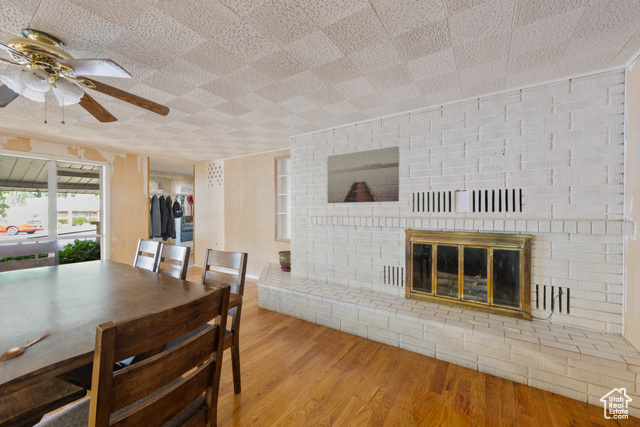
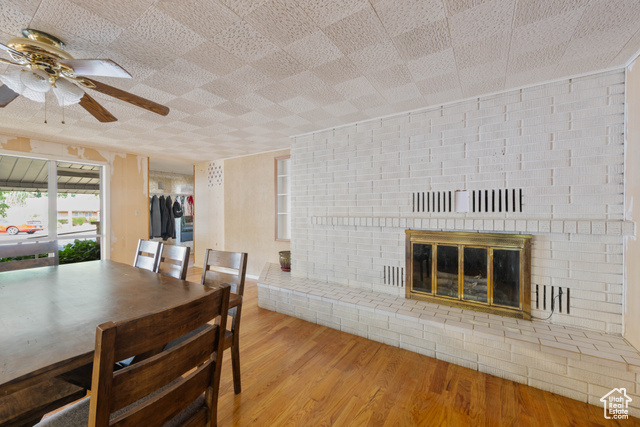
- wall art [326,145,400,204]
- spoon [0,329,51,362]
